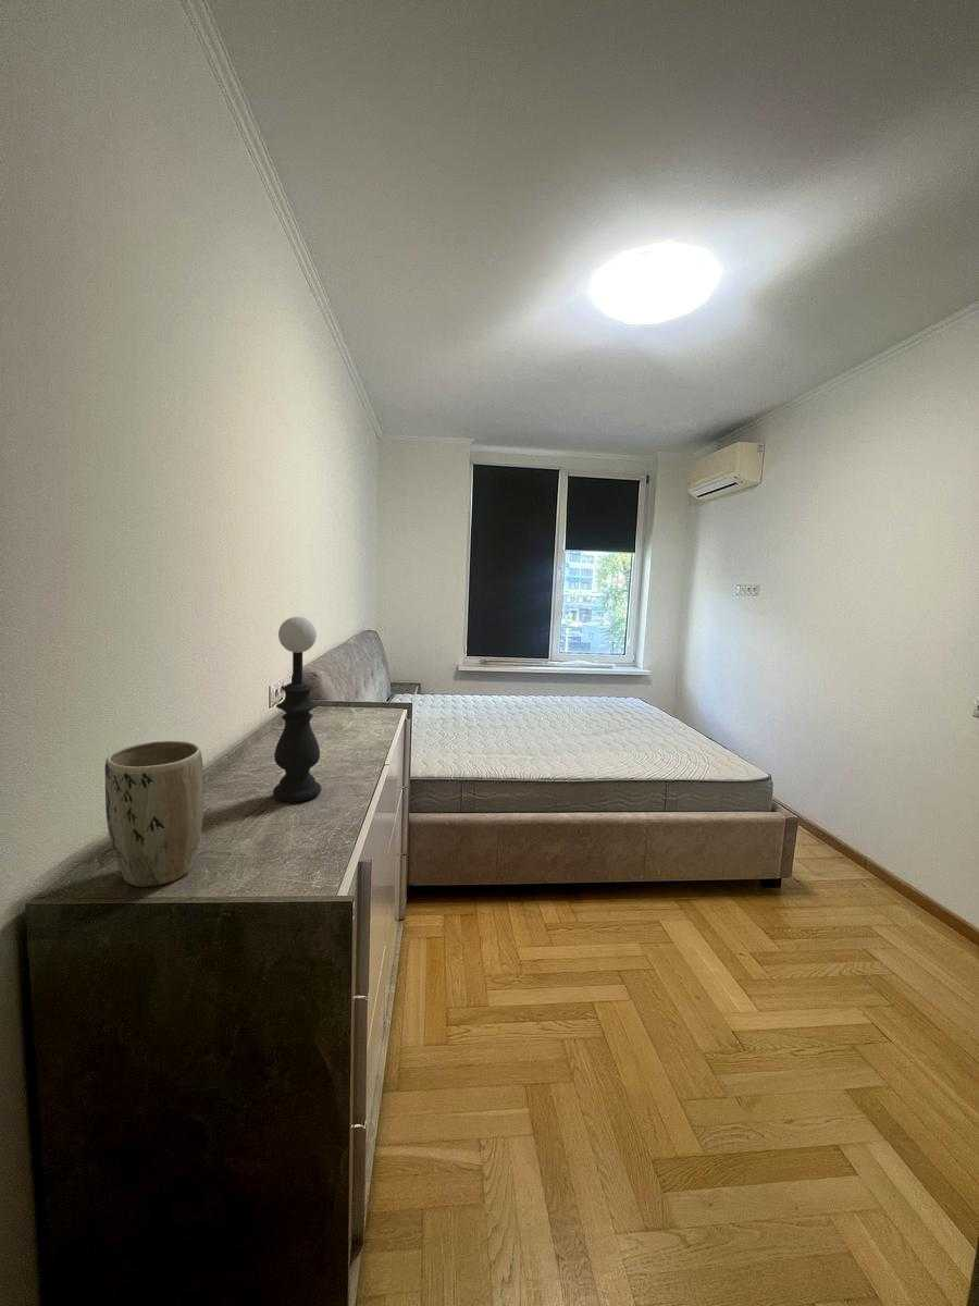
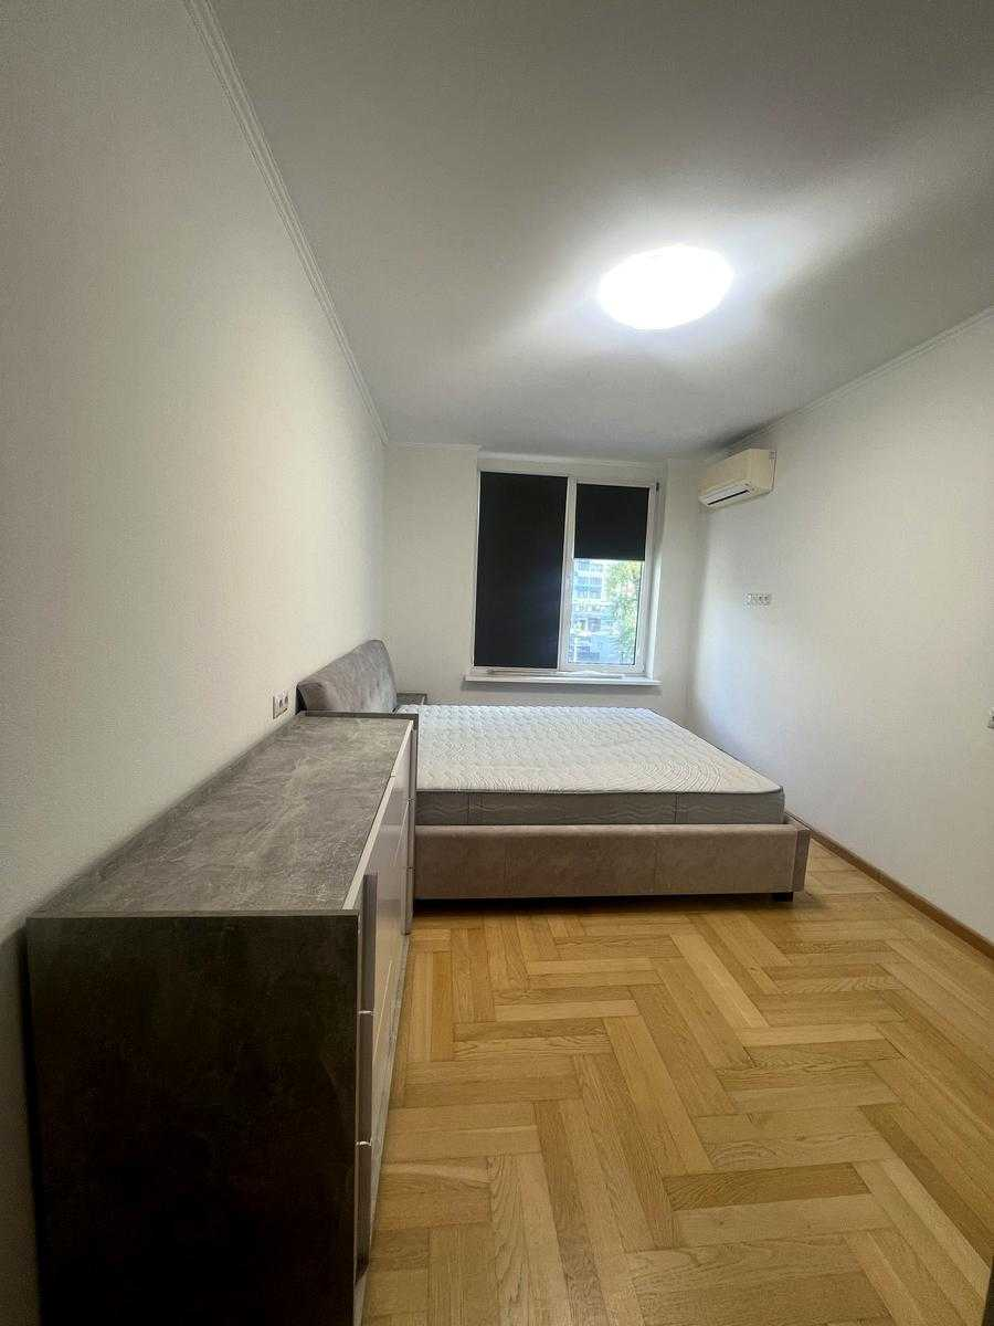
- plant pot [103,740,205,888]
- table lamp [272,616,322,802]
